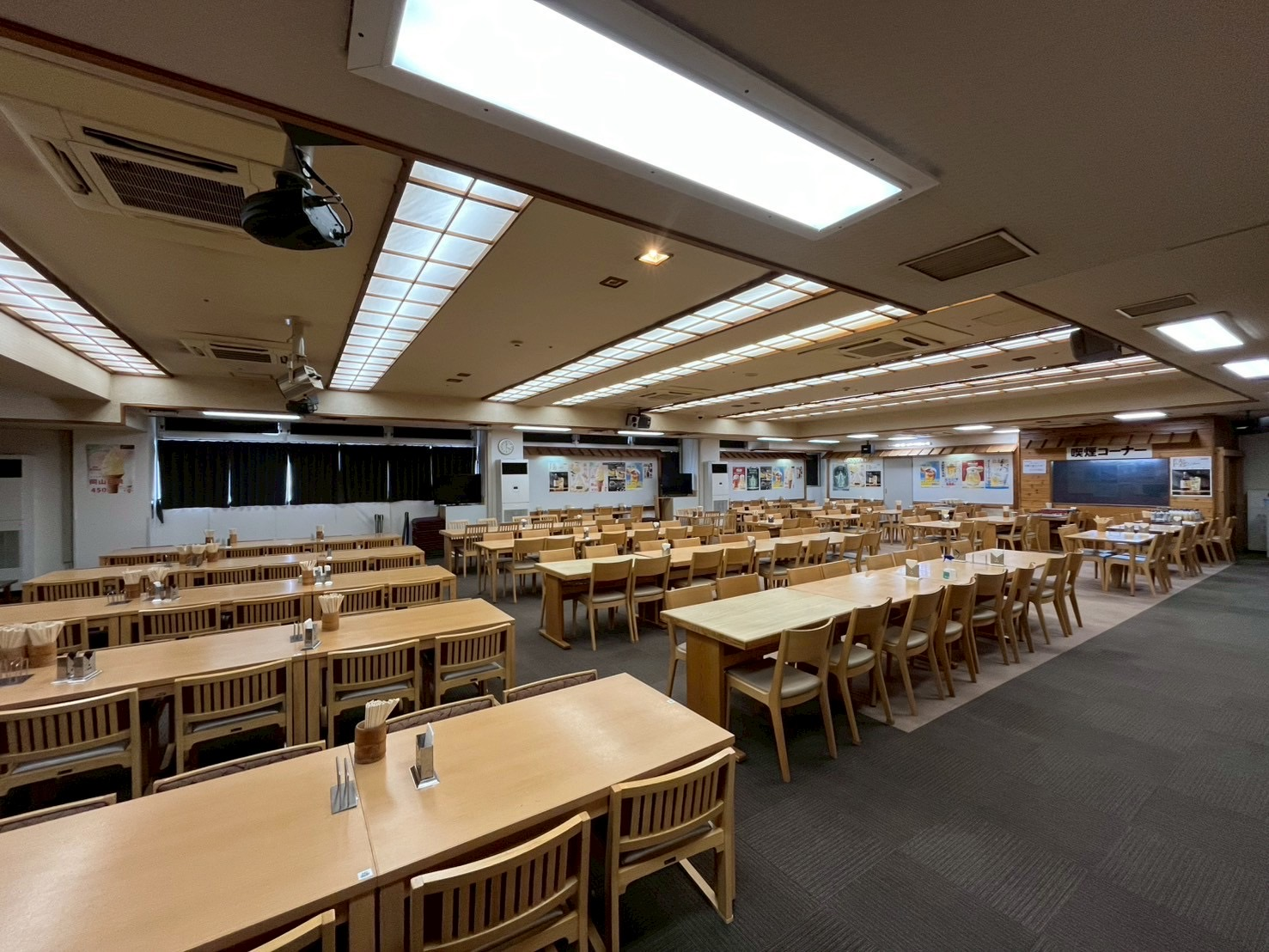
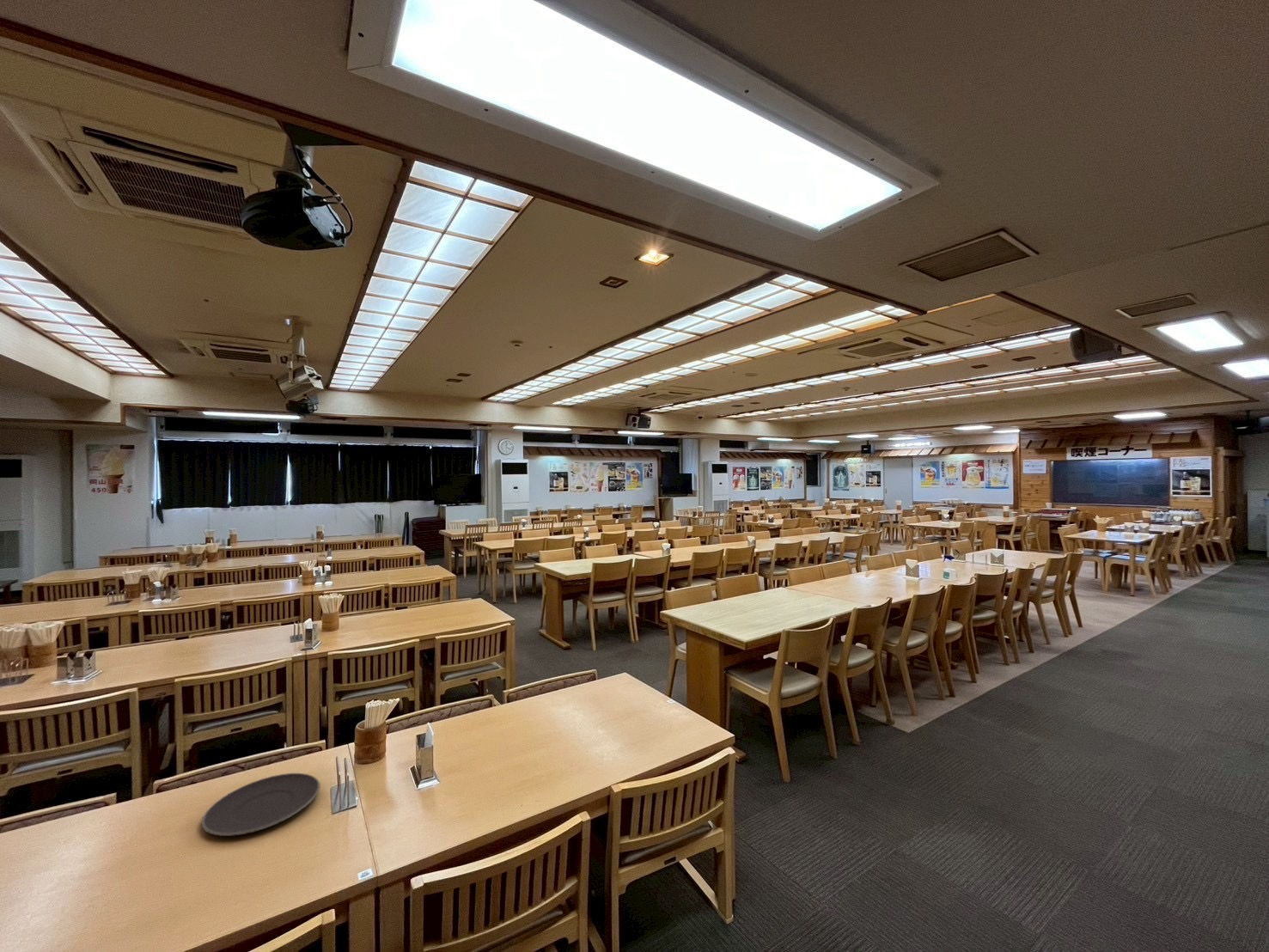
+ plate [200,772,320,837]
